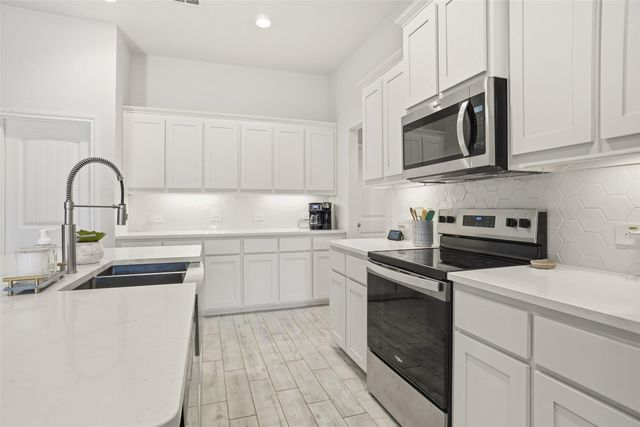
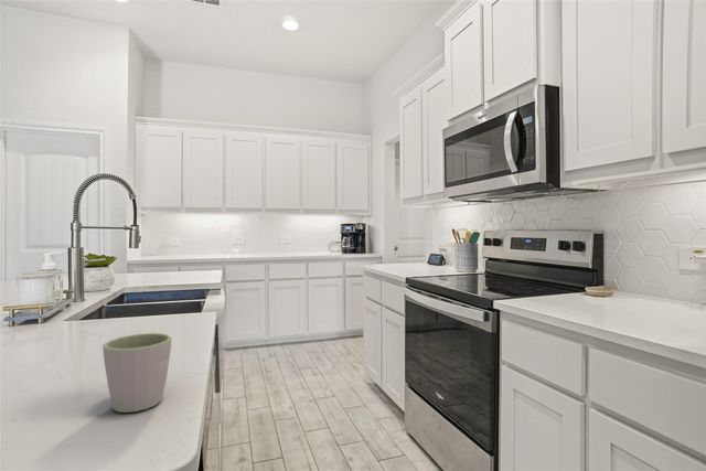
+ mug [101,332,173,414]
